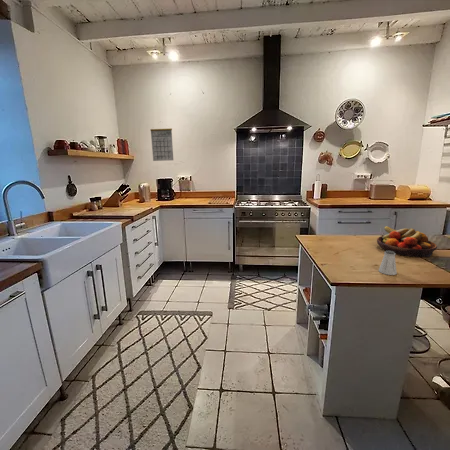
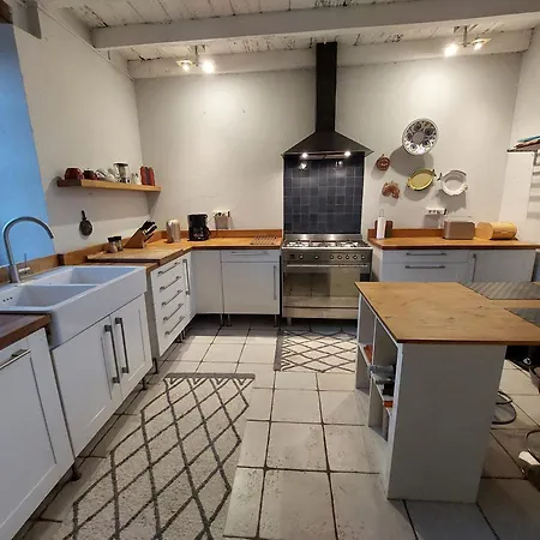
- fruit bowl [376,225,438,258]
- calendar [149,121,174,162]
- saltshaker [378,250,398,276]
